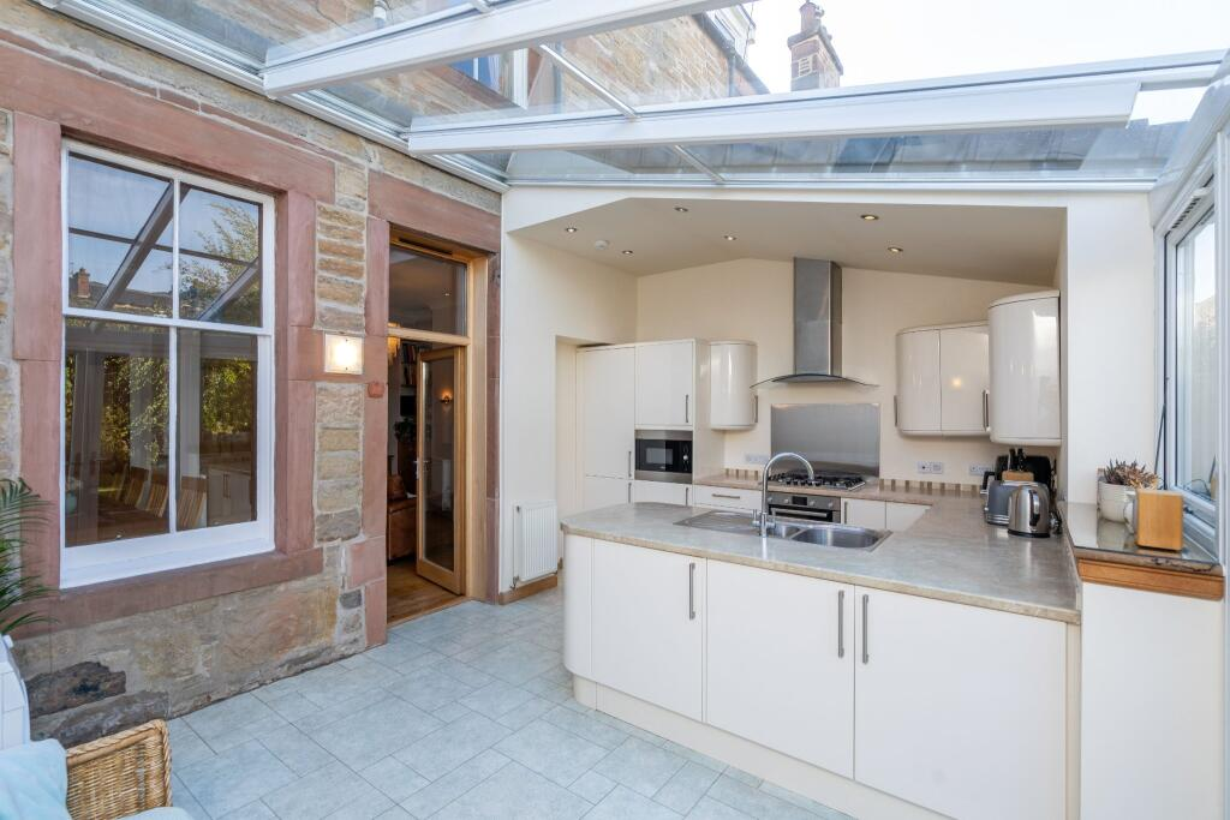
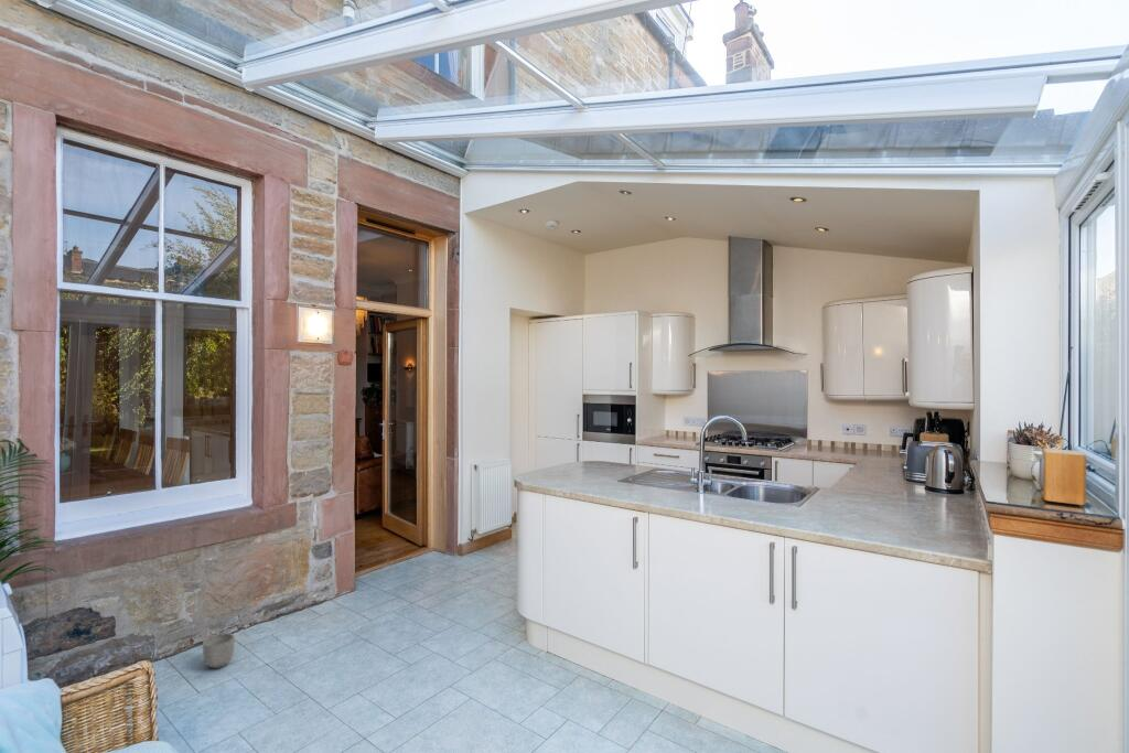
+ planter [202,632,236,669]
